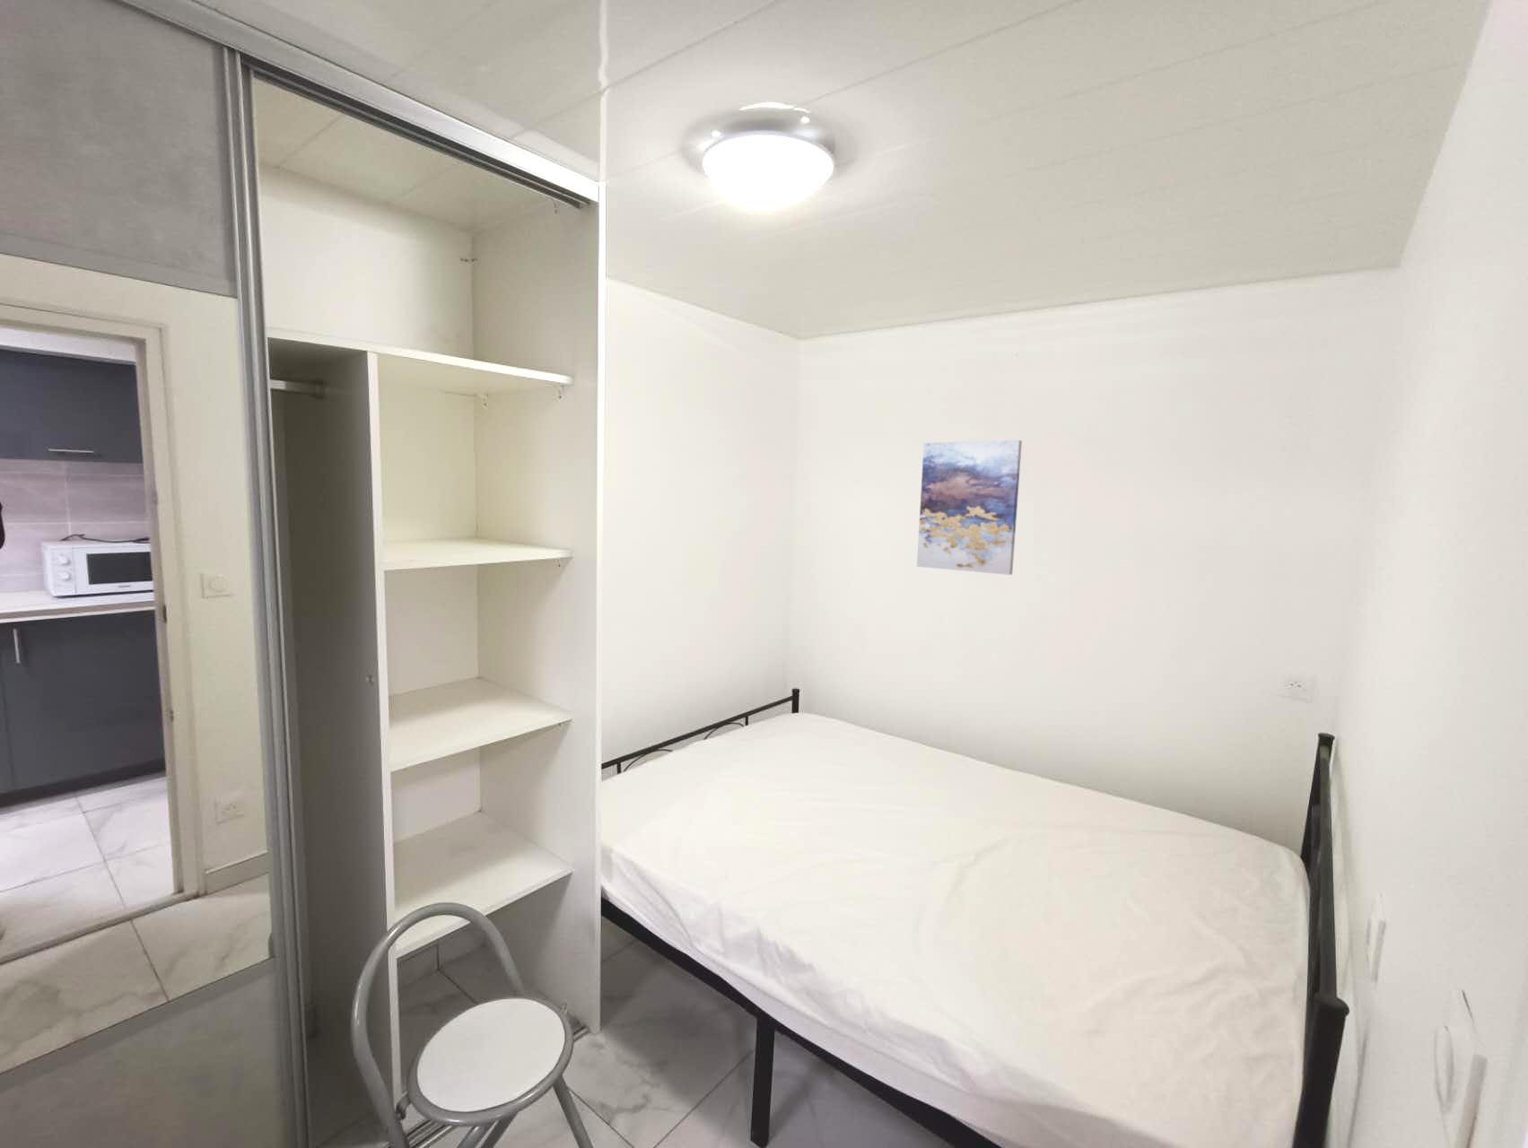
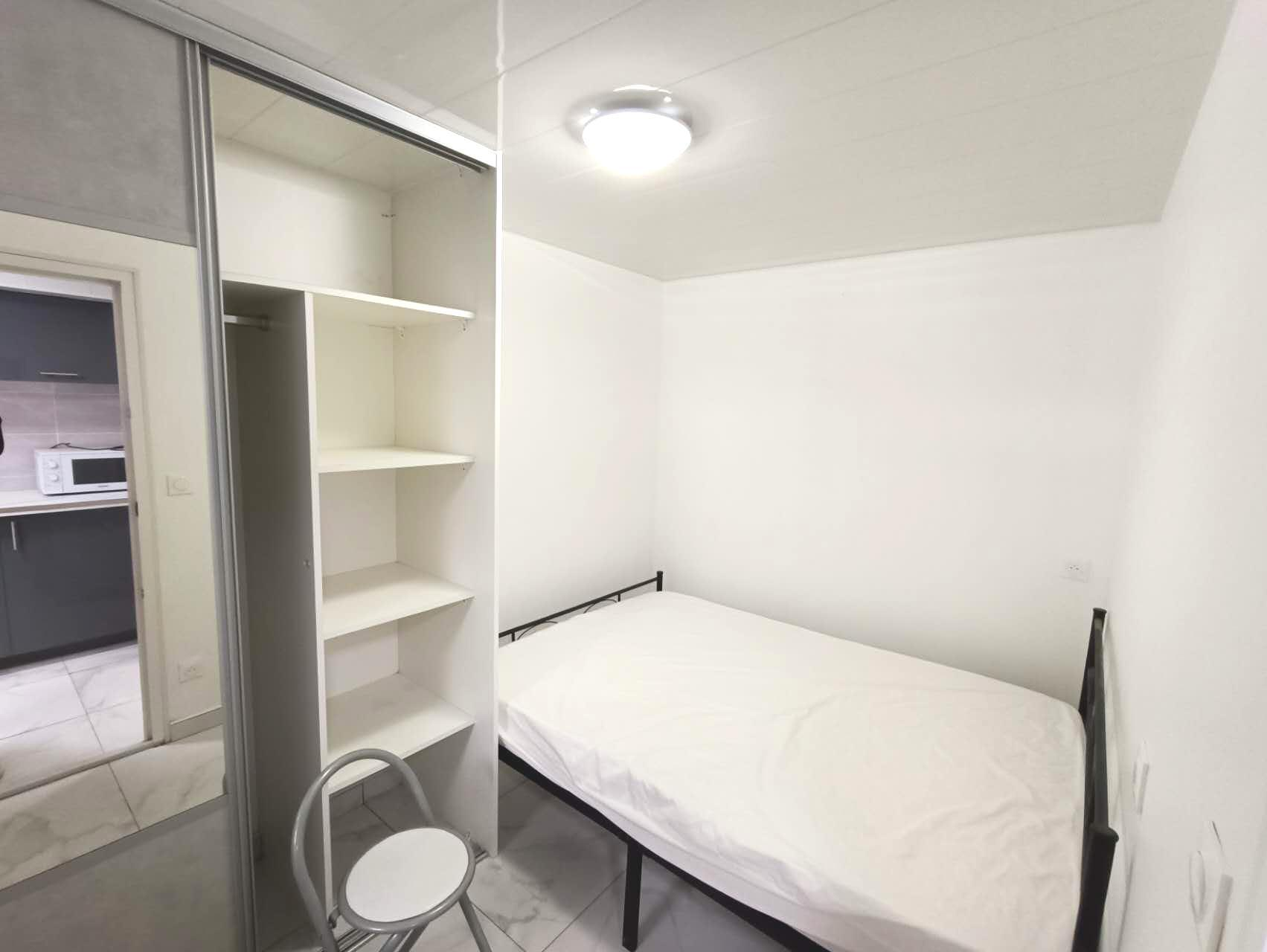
- wall art [917,439,1023,575]
